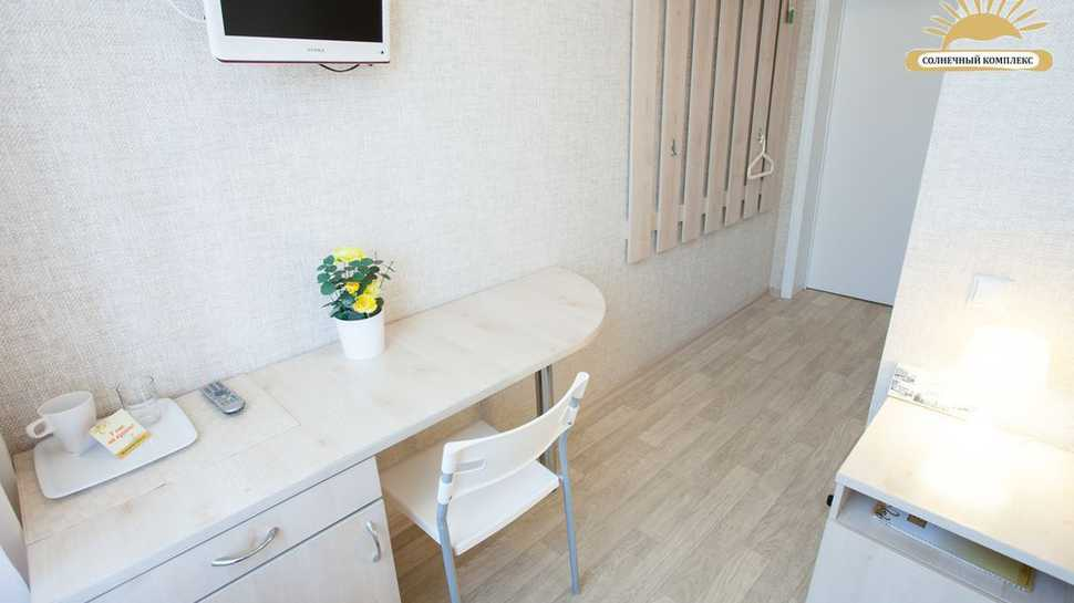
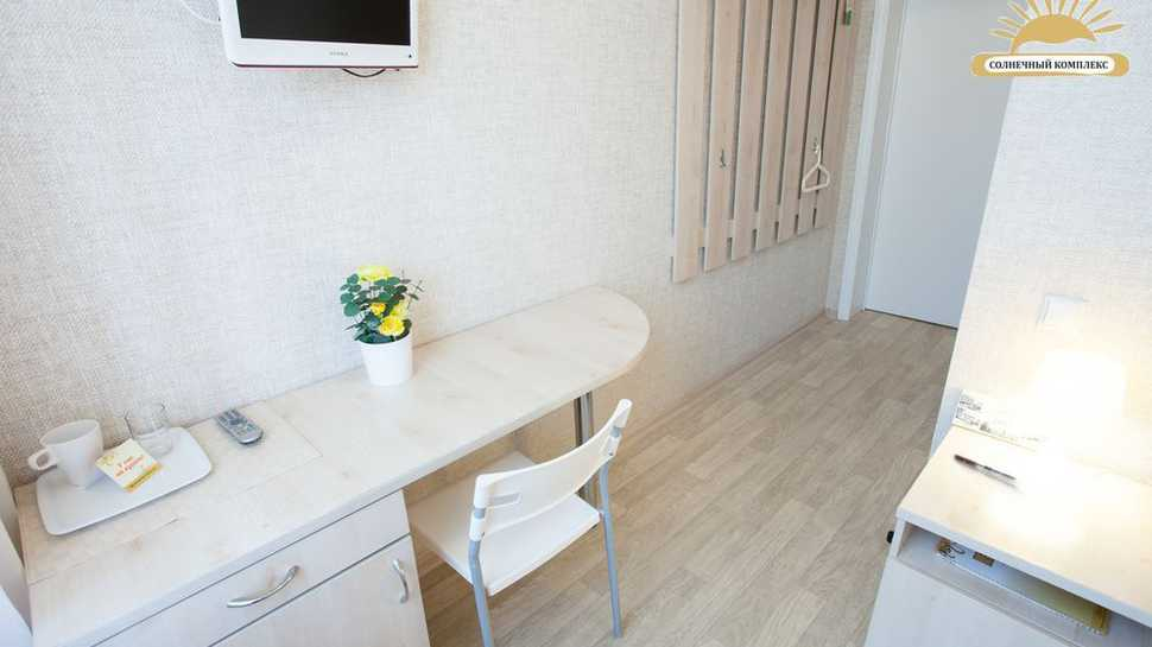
+ pen [954,453,1017,481]
